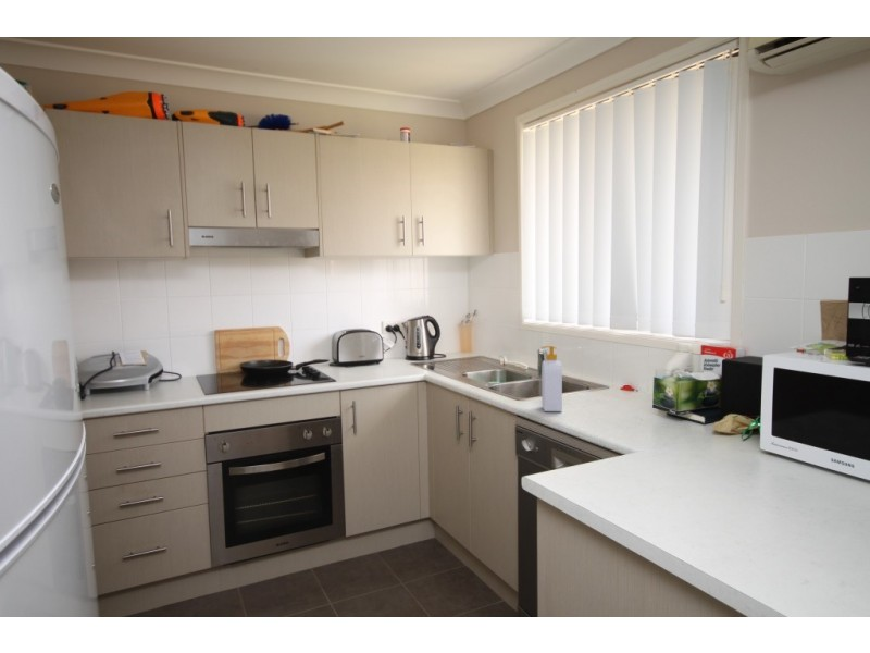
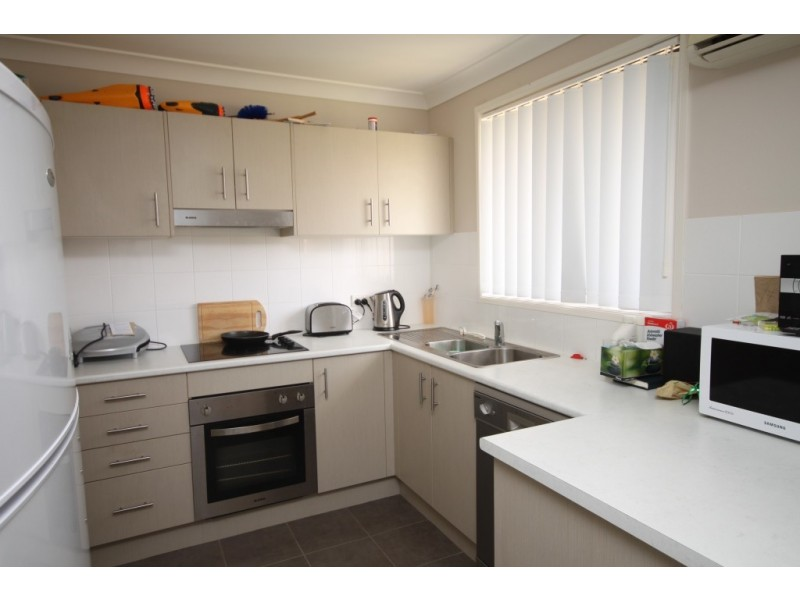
- soap bottle [540,345,563,412]
